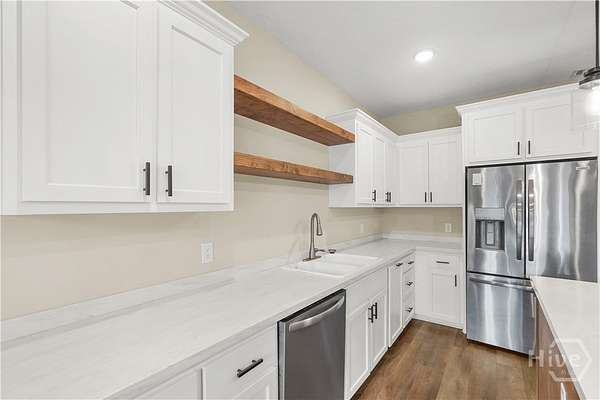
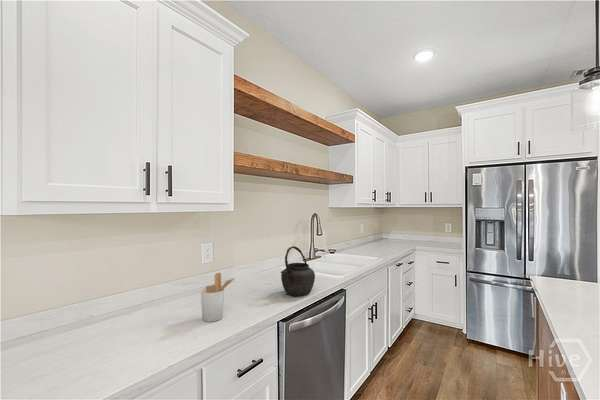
+ utensil holder [200,272,237,323]
+ kettle [280,245,316,297]
